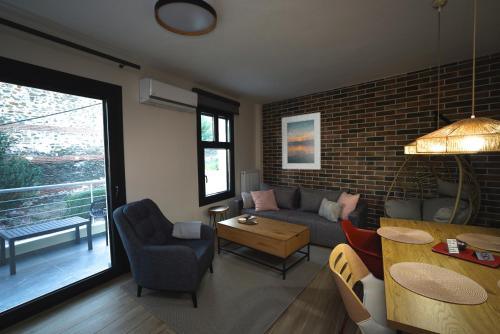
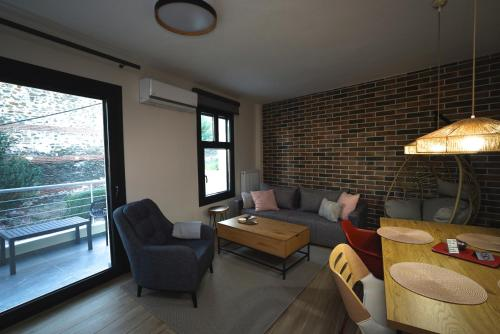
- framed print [281,112,322,170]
